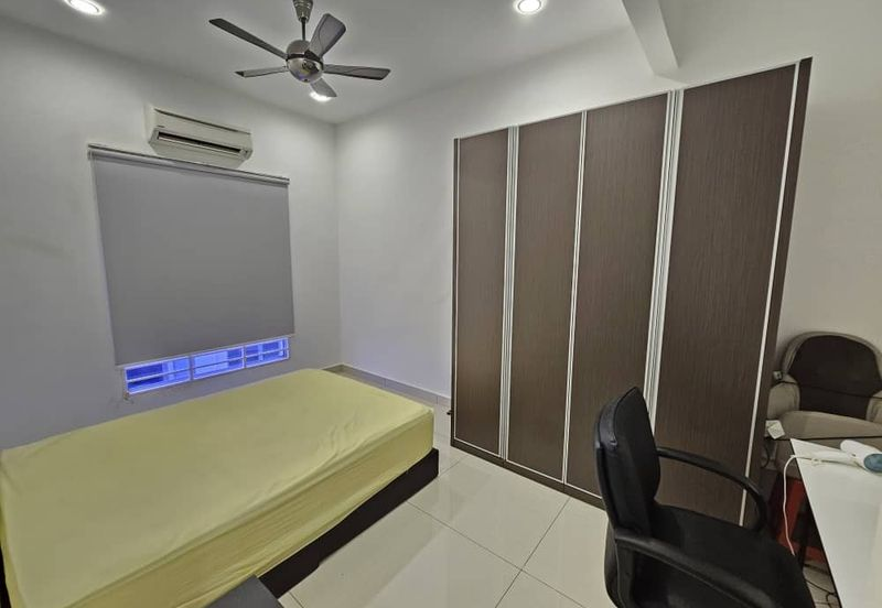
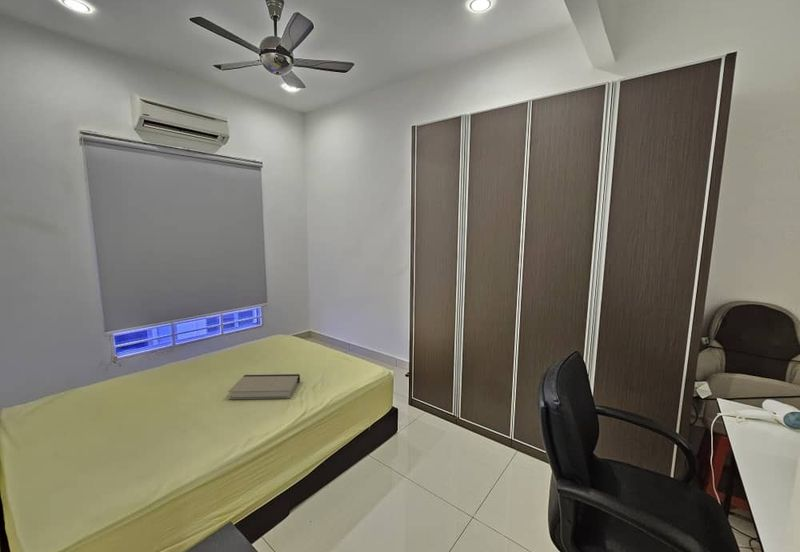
+ book [227,373,301,400]
